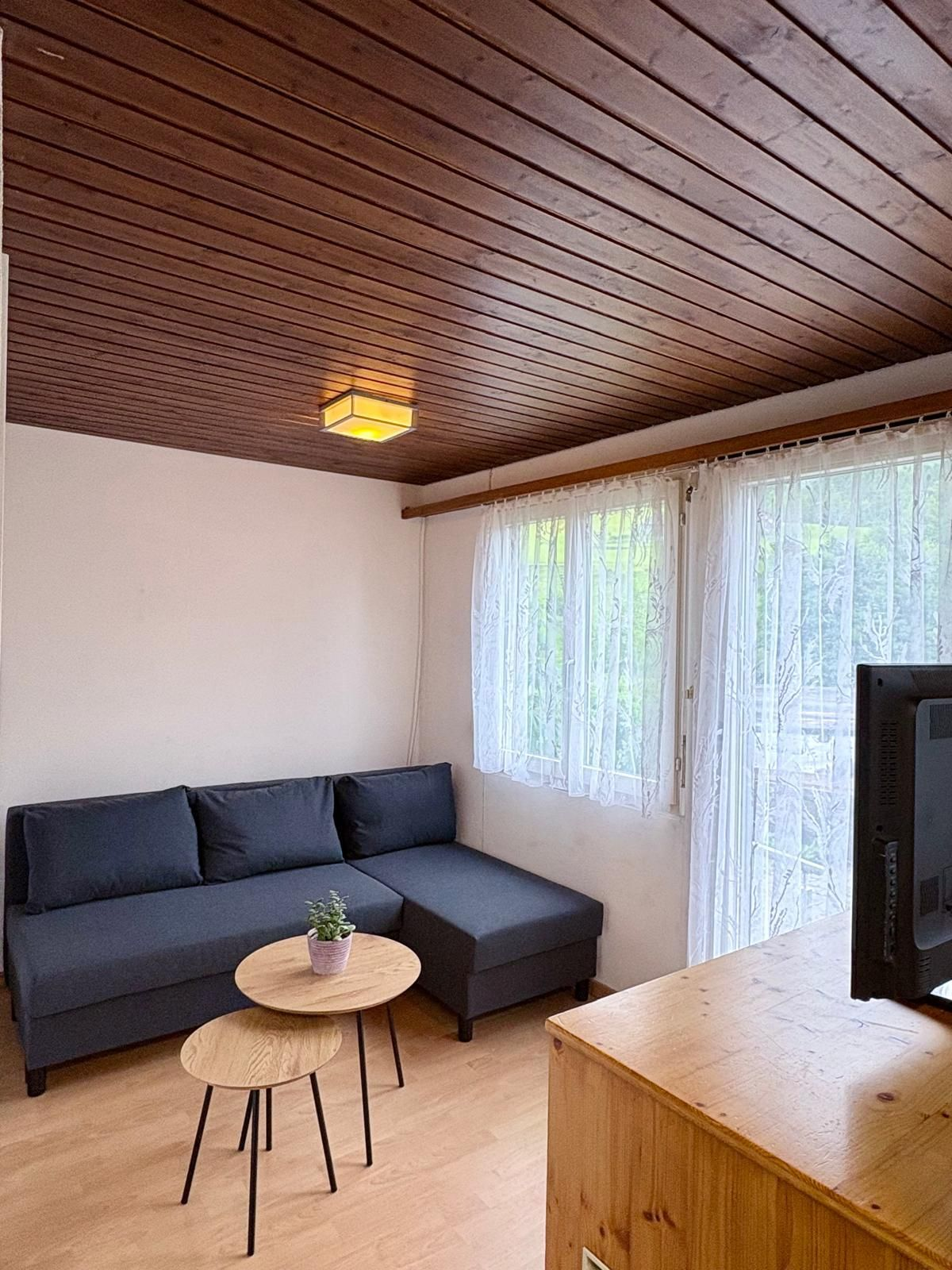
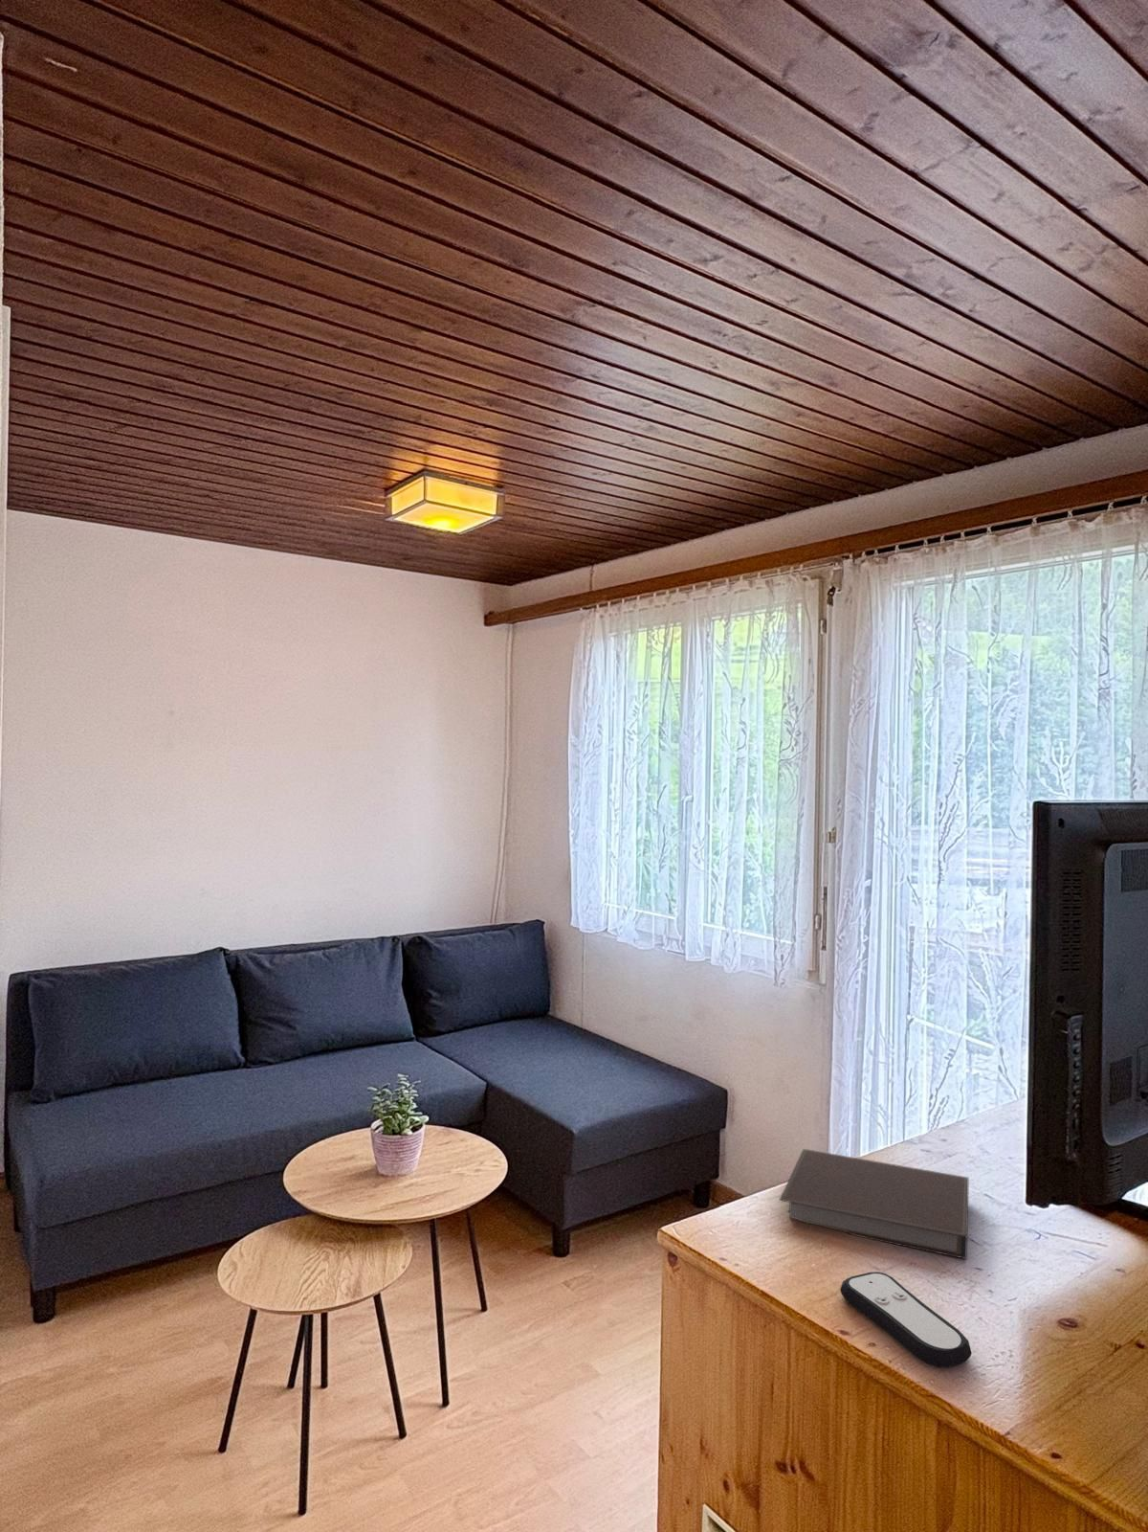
+ notebook [779,1148,970,1261]
+ remote control [840,1270,972,1368]
